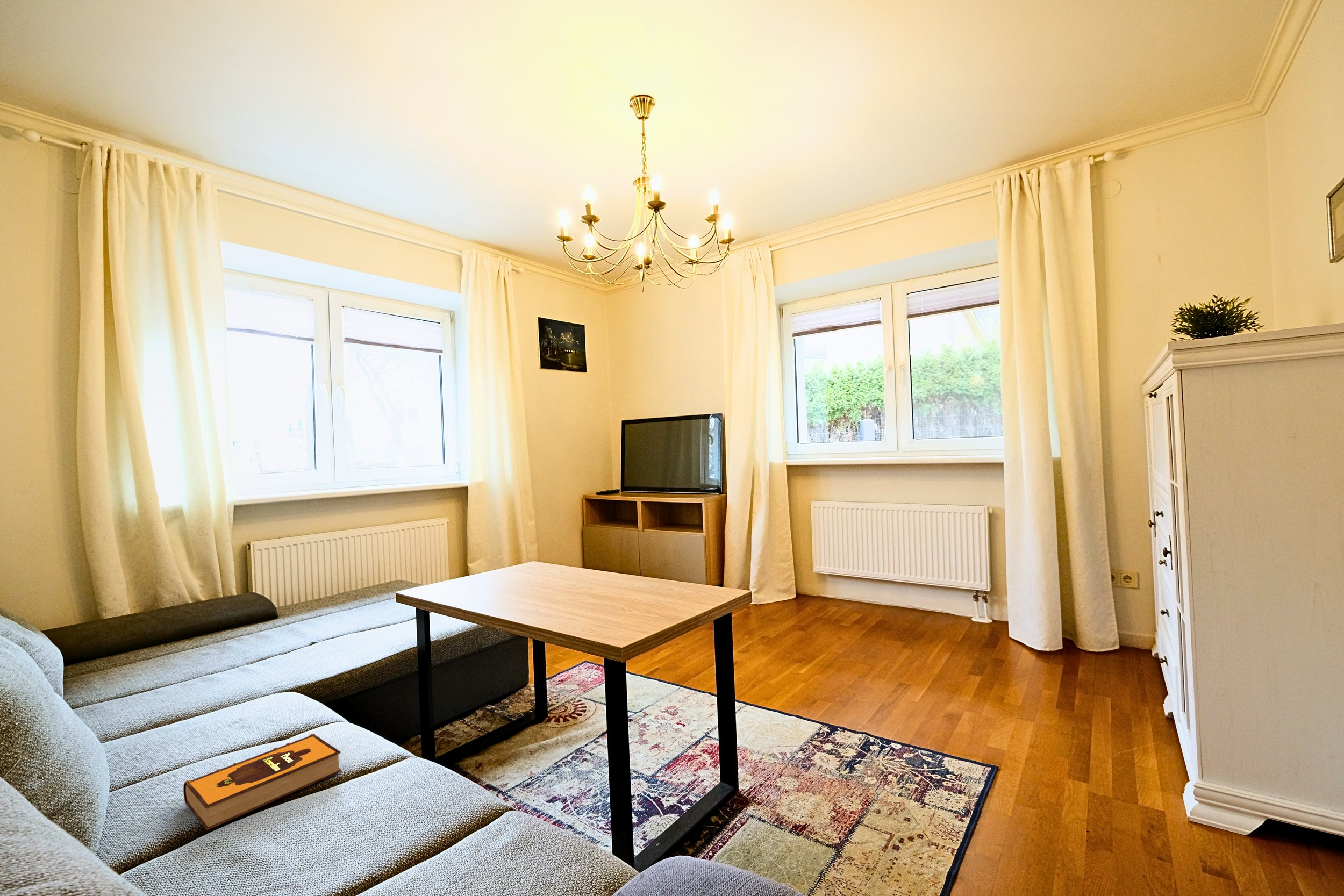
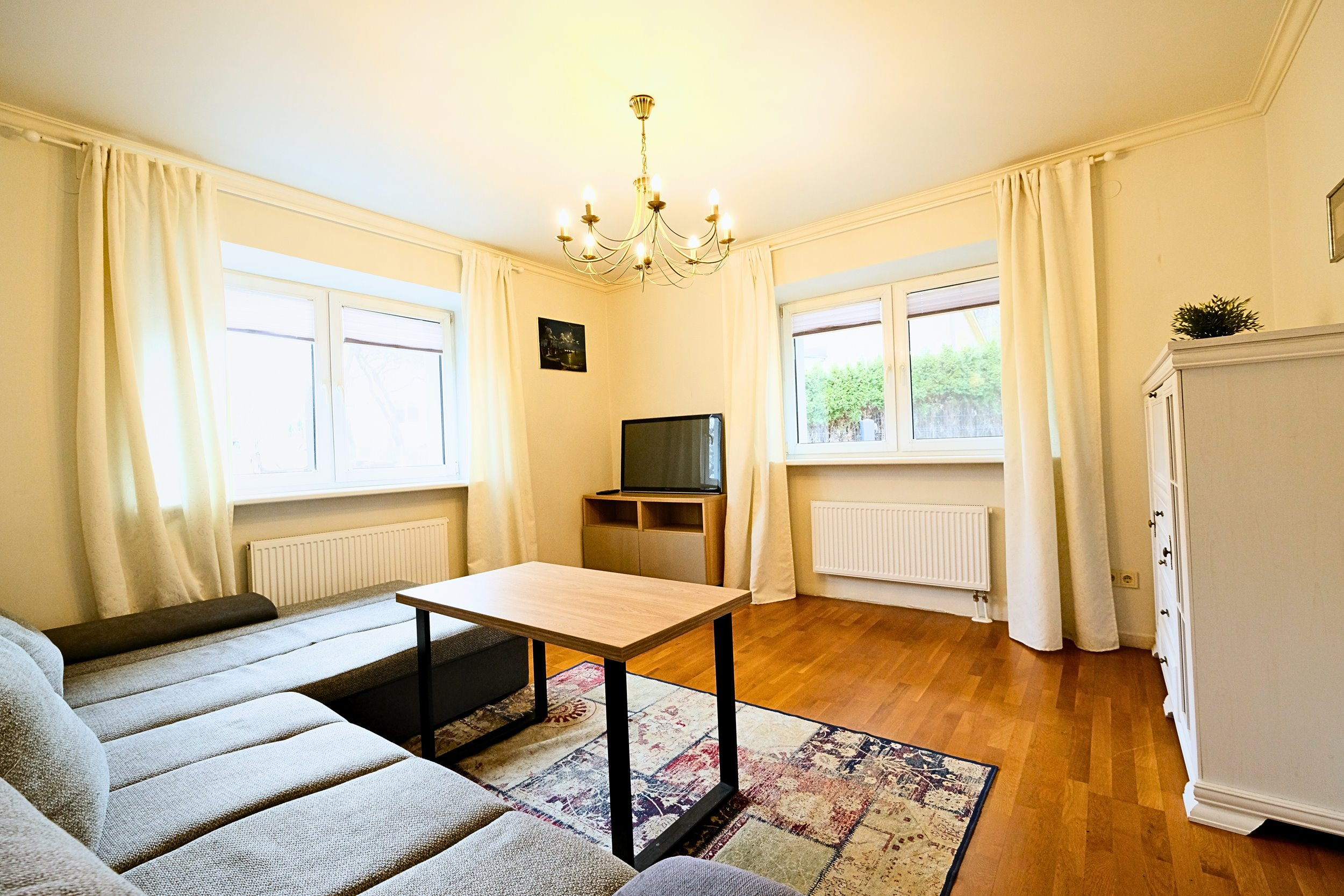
- hardback book [183,733,342,831]
